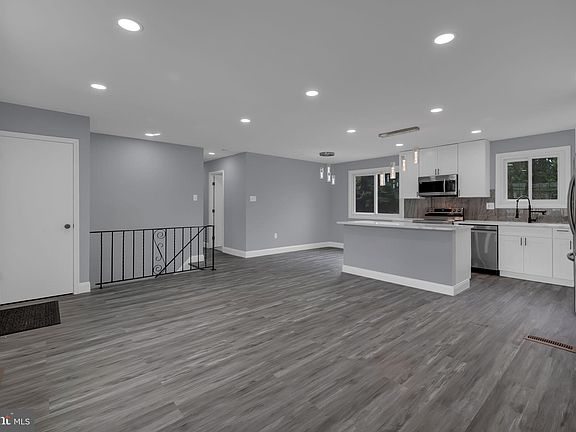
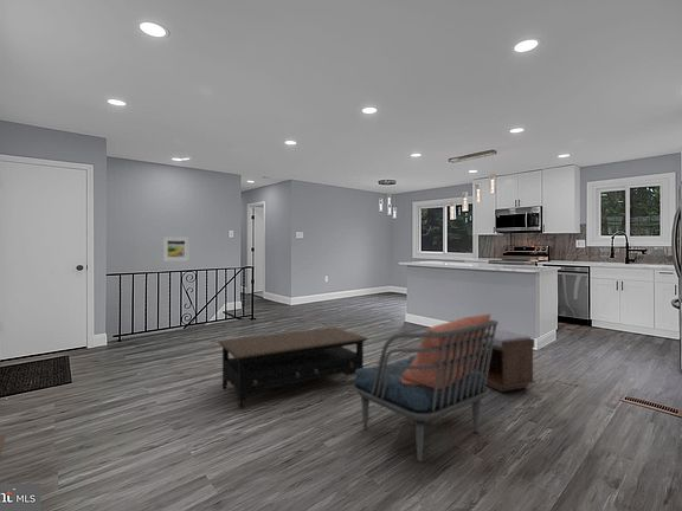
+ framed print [162,235,189,263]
+ coffee table [217,326,369,410]
+ armchair [352,312,500,463]
+ bench [472,326,535,393]
